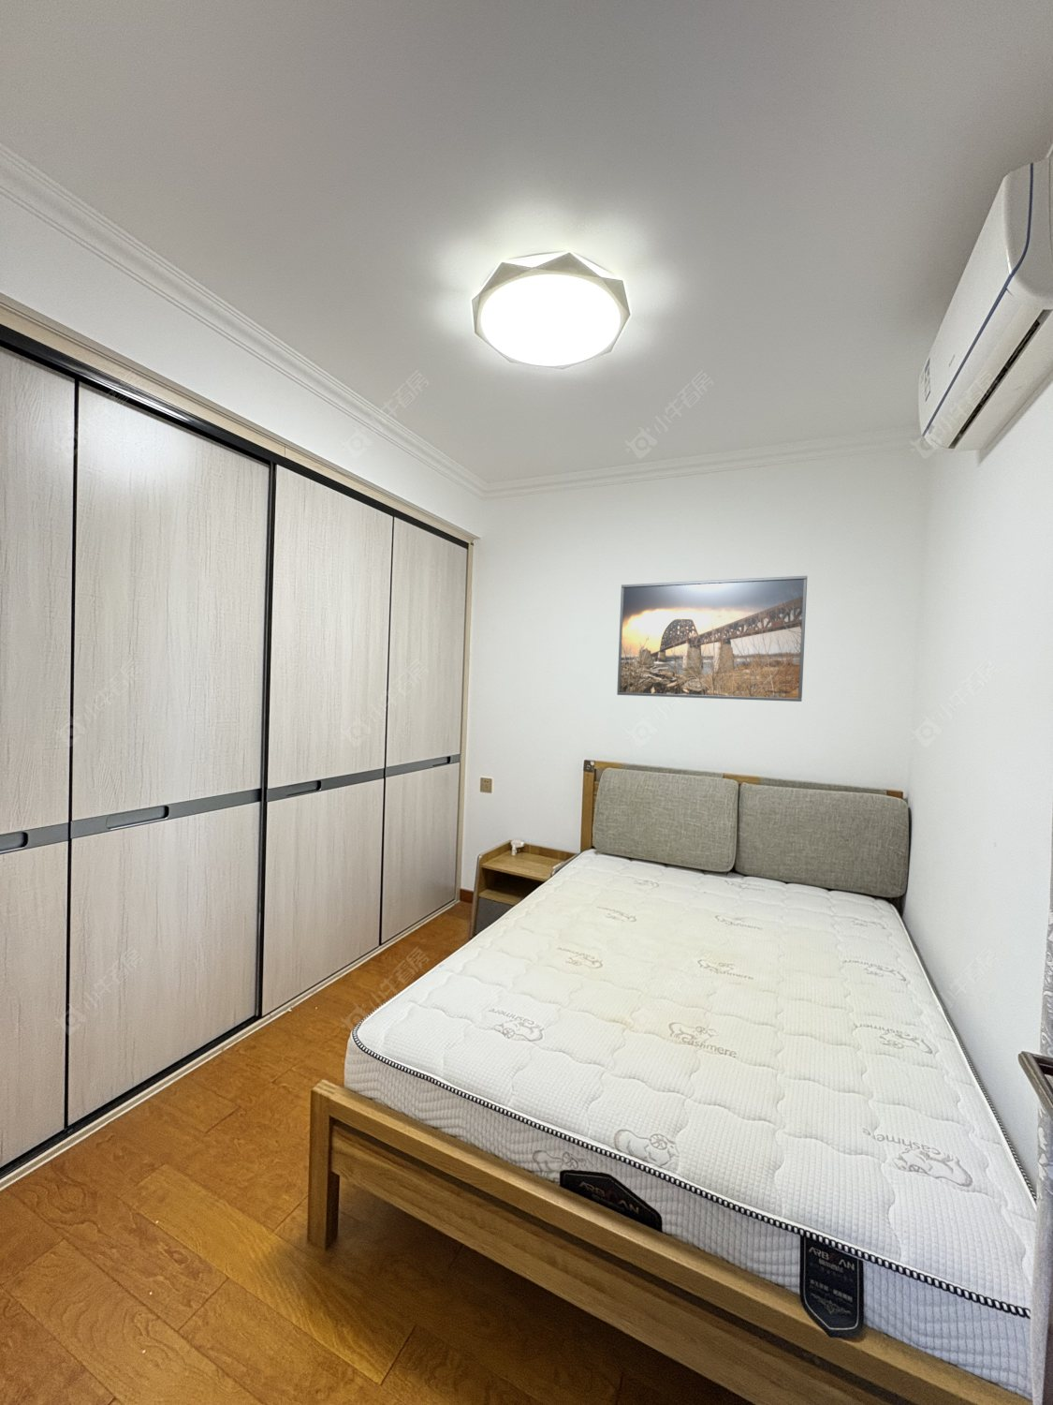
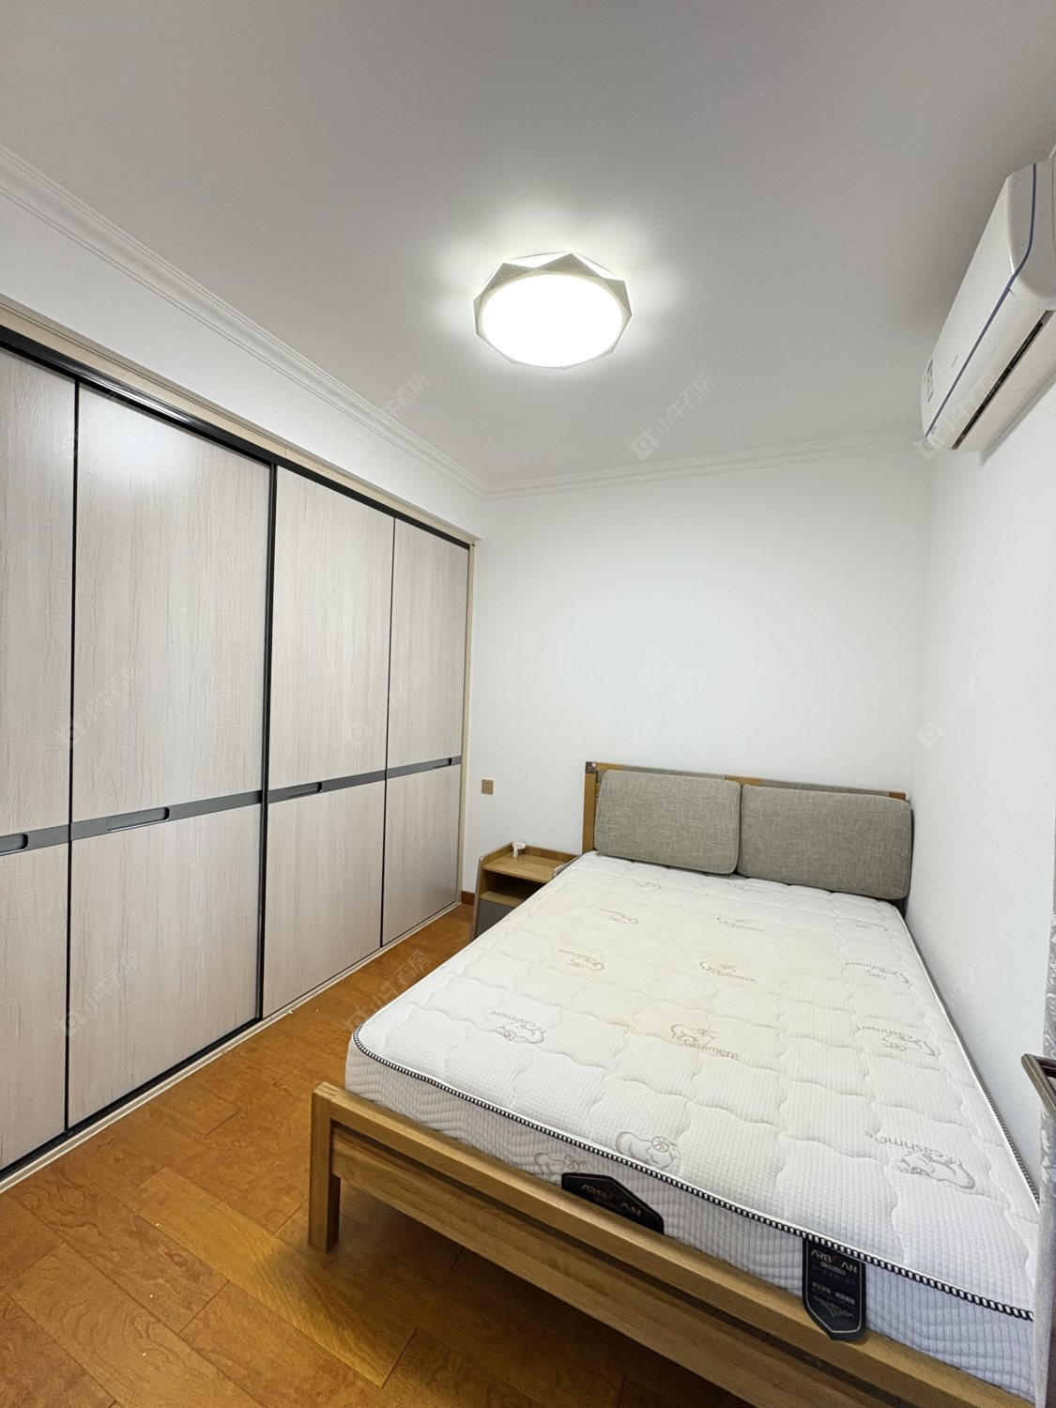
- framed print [616,575,807,702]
